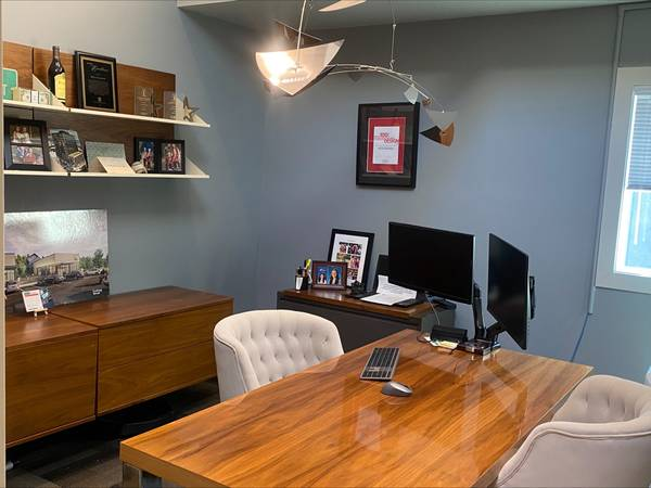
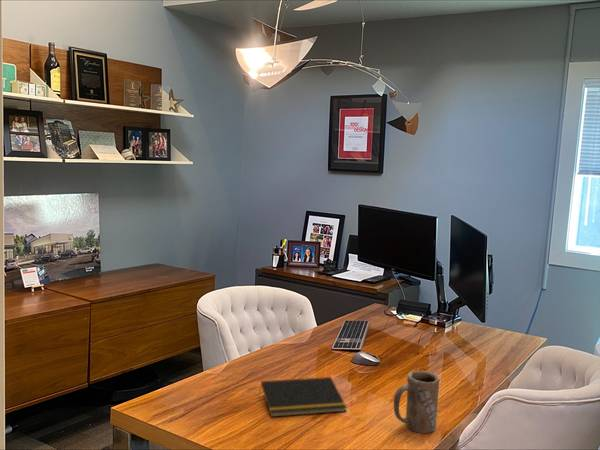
+ notepad [258,376,348,418]
+ mug [393,370,441,434]
